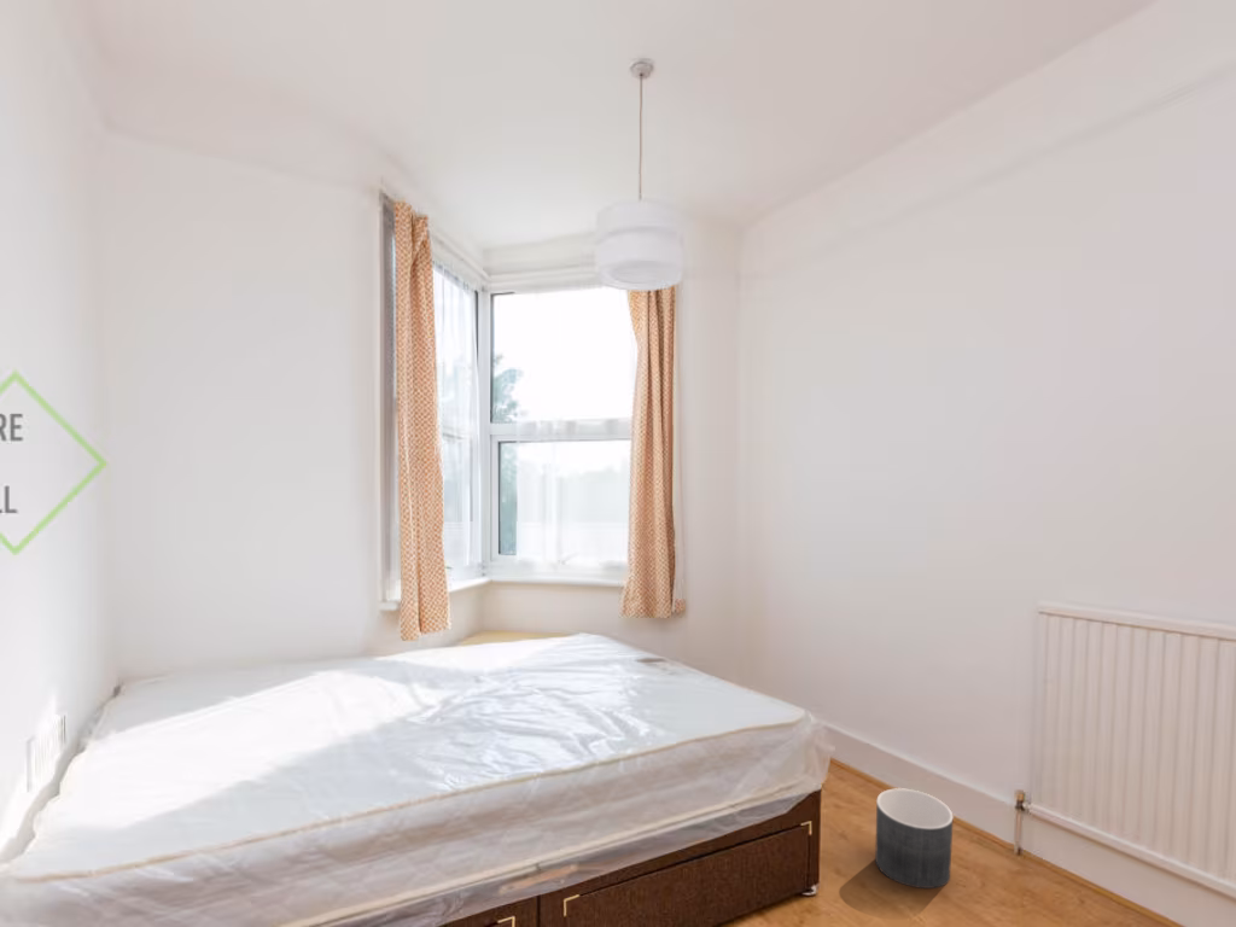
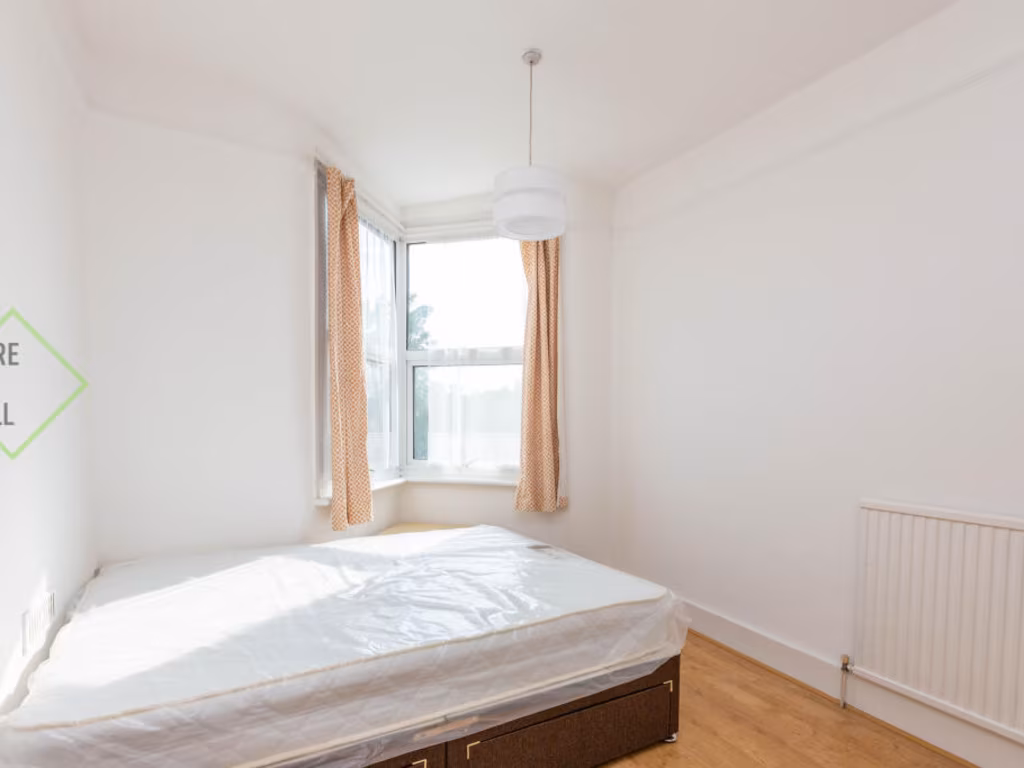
- planter [874,787,955,890]
